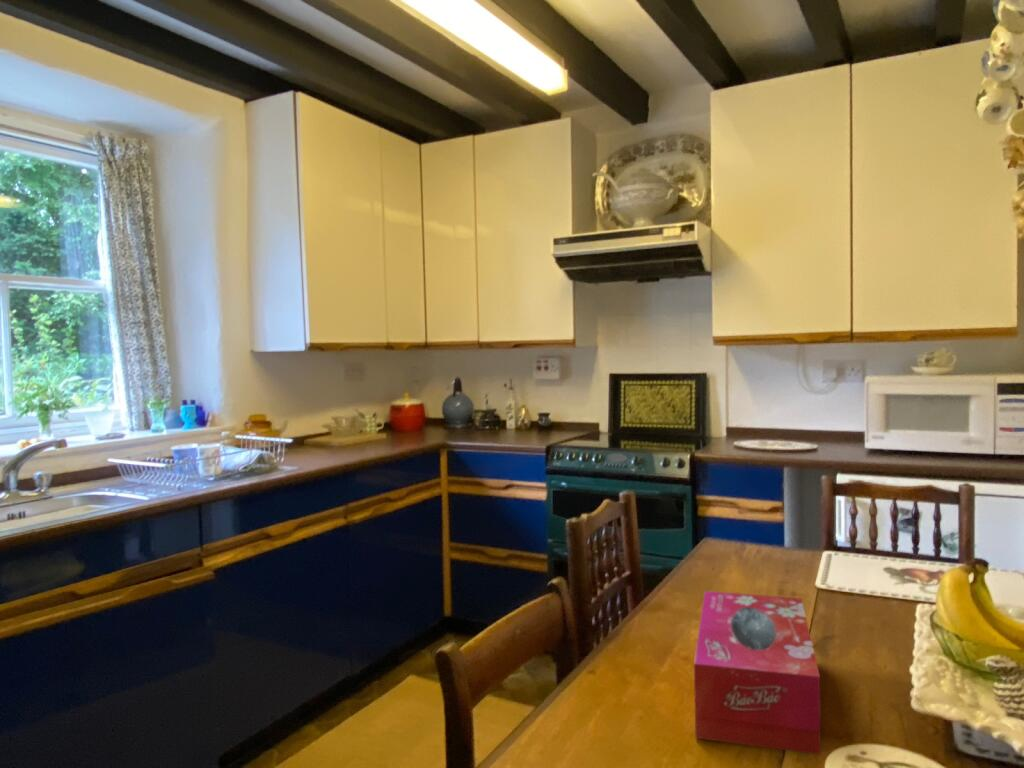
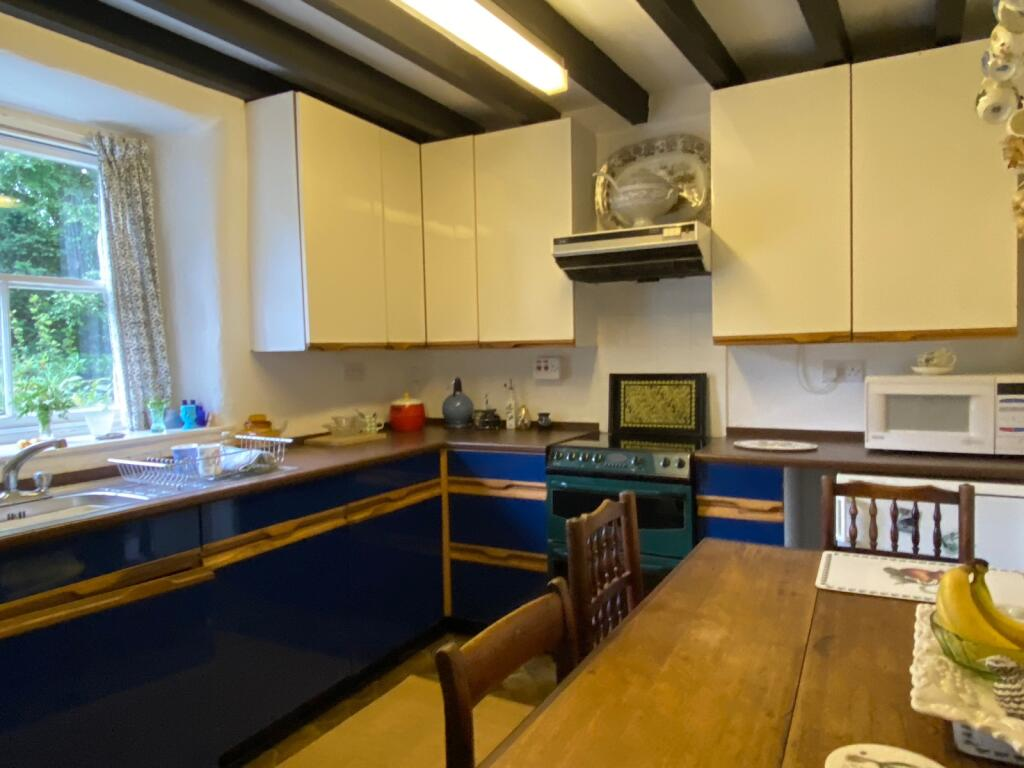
- tissue box [693,590,822,756]
